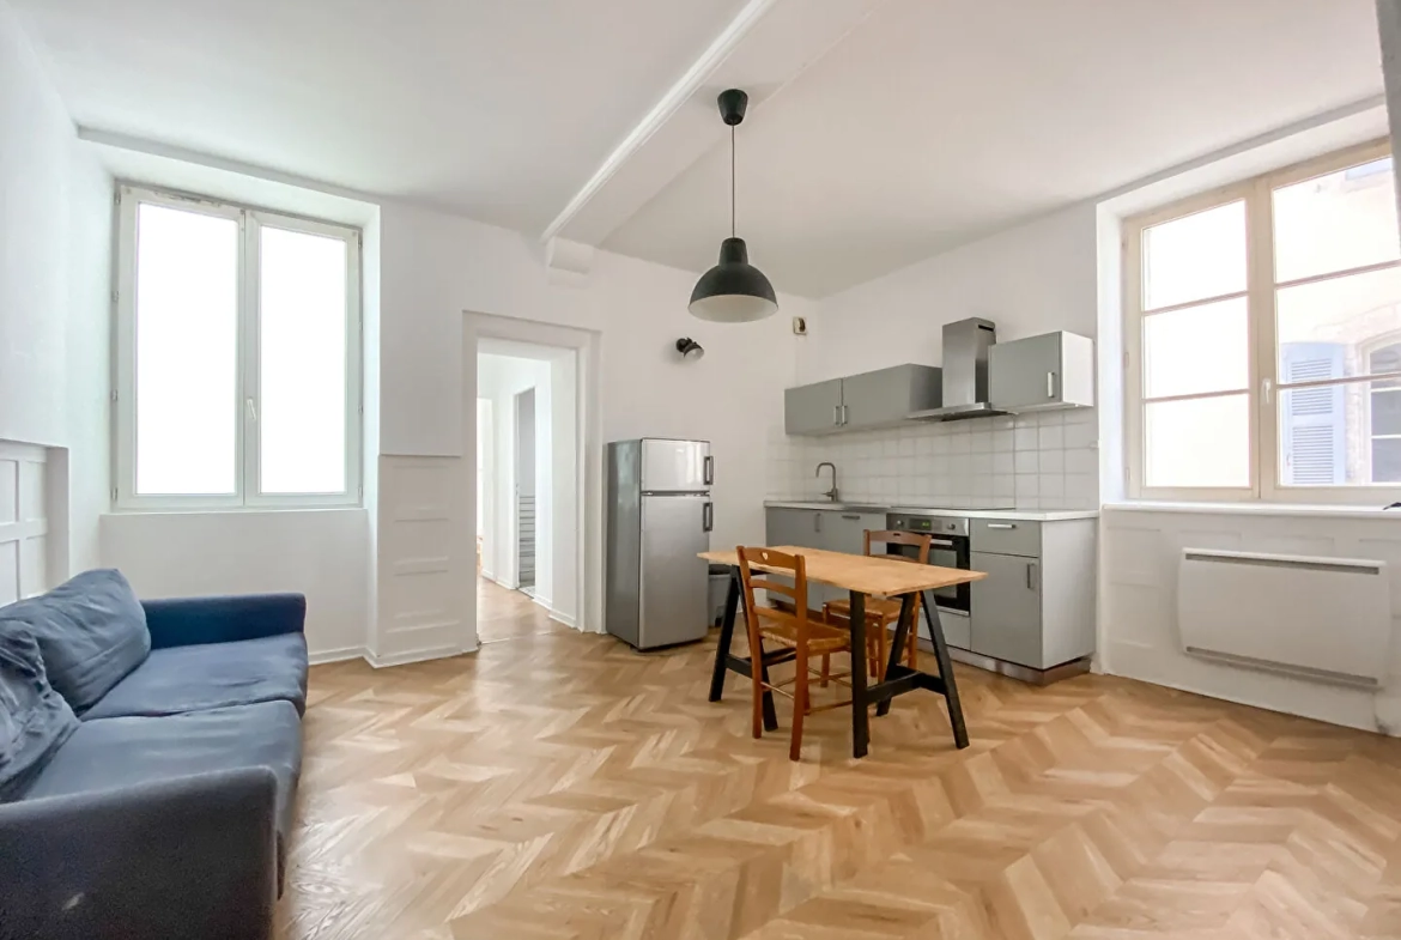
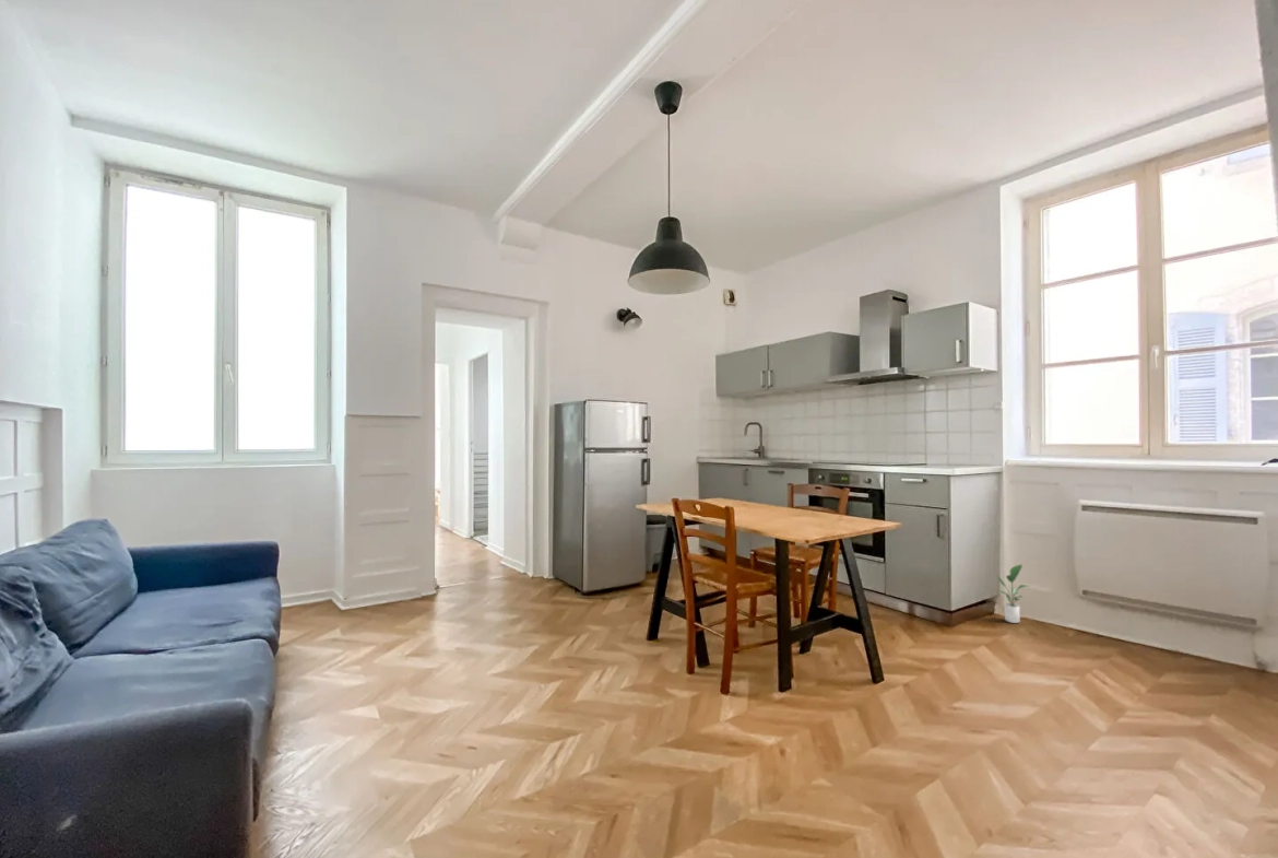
+ potted plant [995,563,1030,624]
